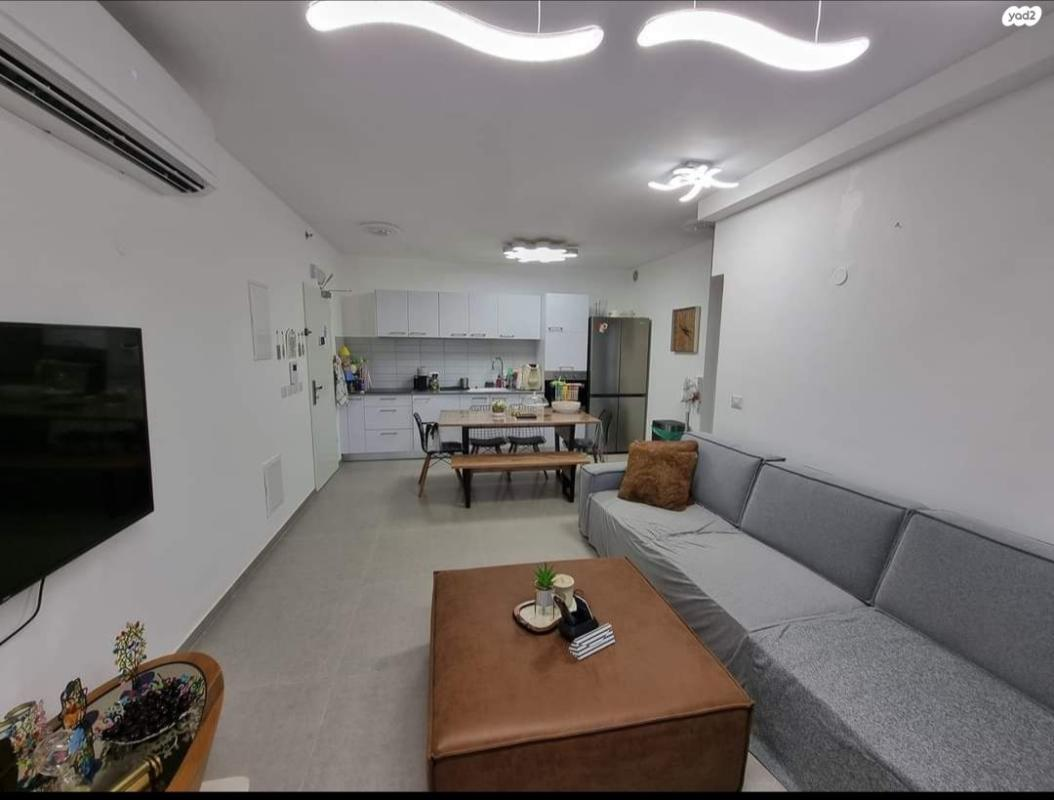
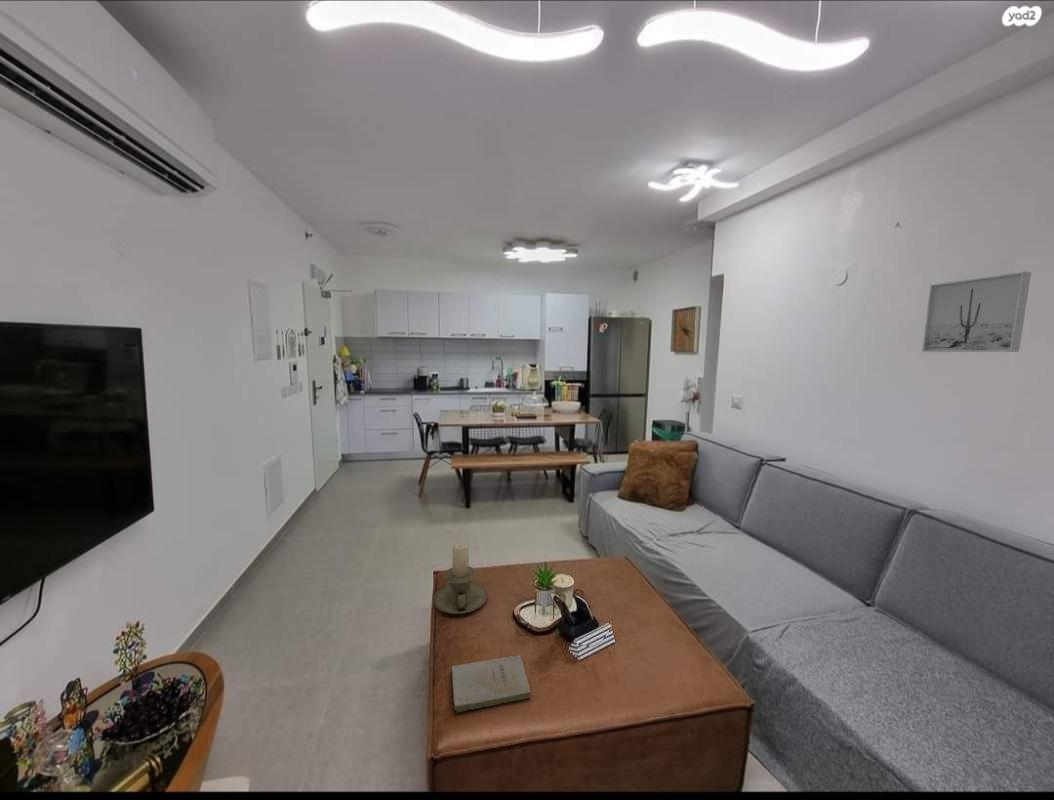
+ candle holder [432,541,489,615]
+ book [450,654,533,715]
+ wall art [921,271,1032,353]
